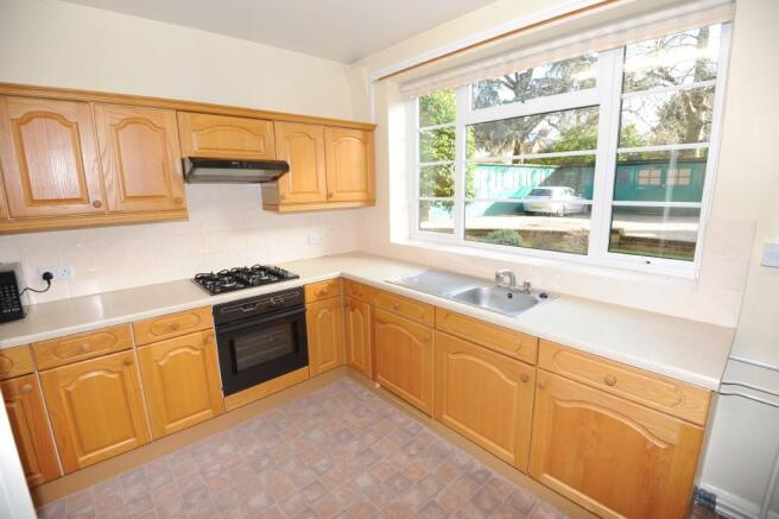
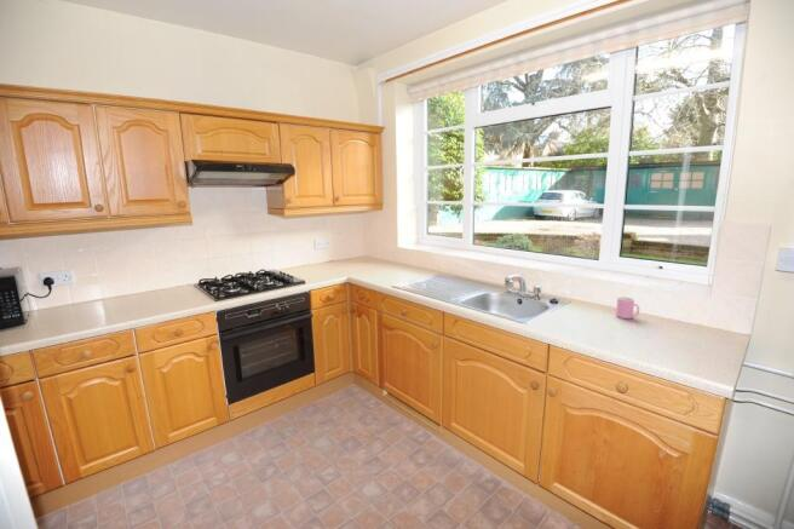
+ cup [615,295,640,320]
